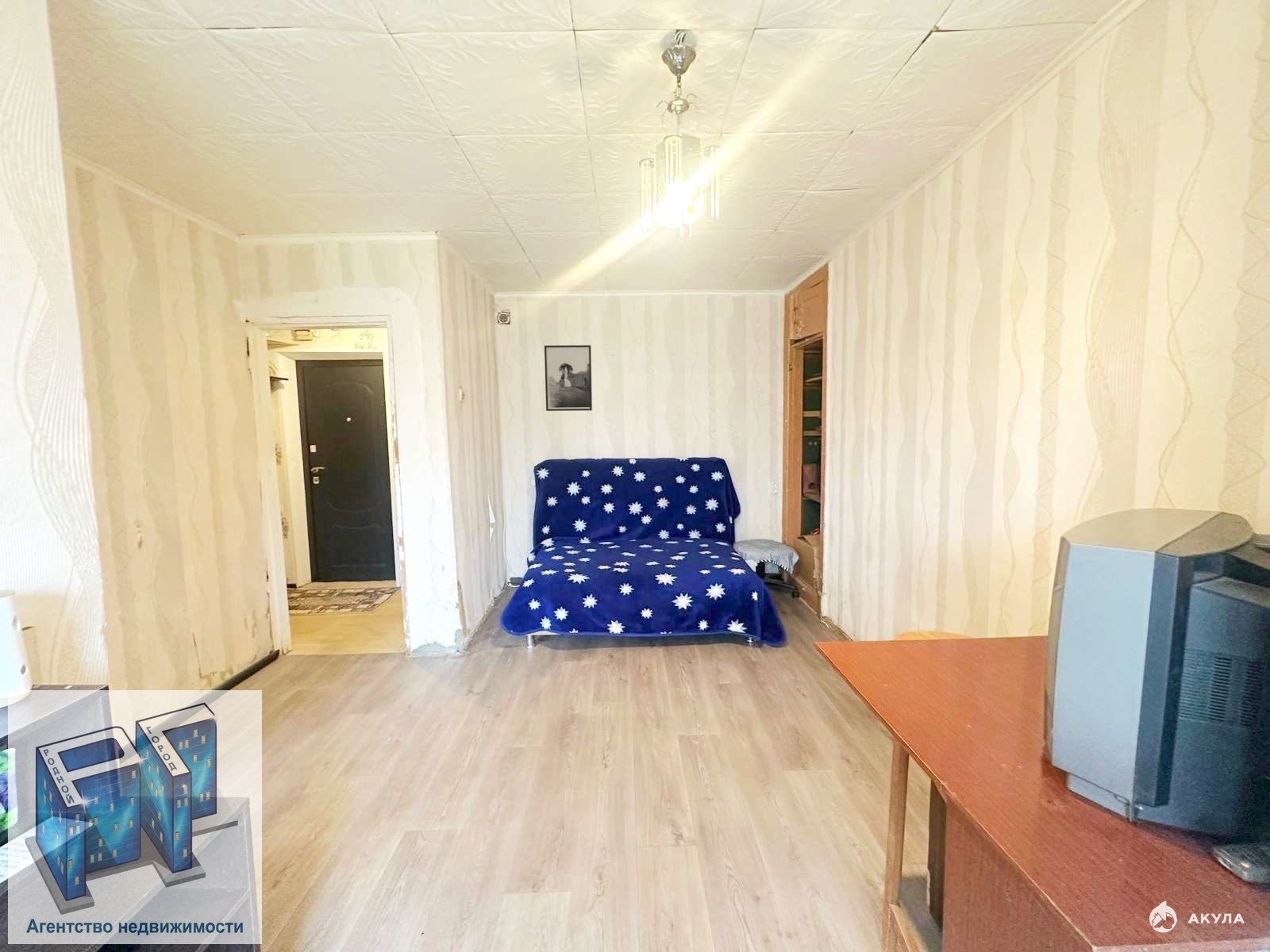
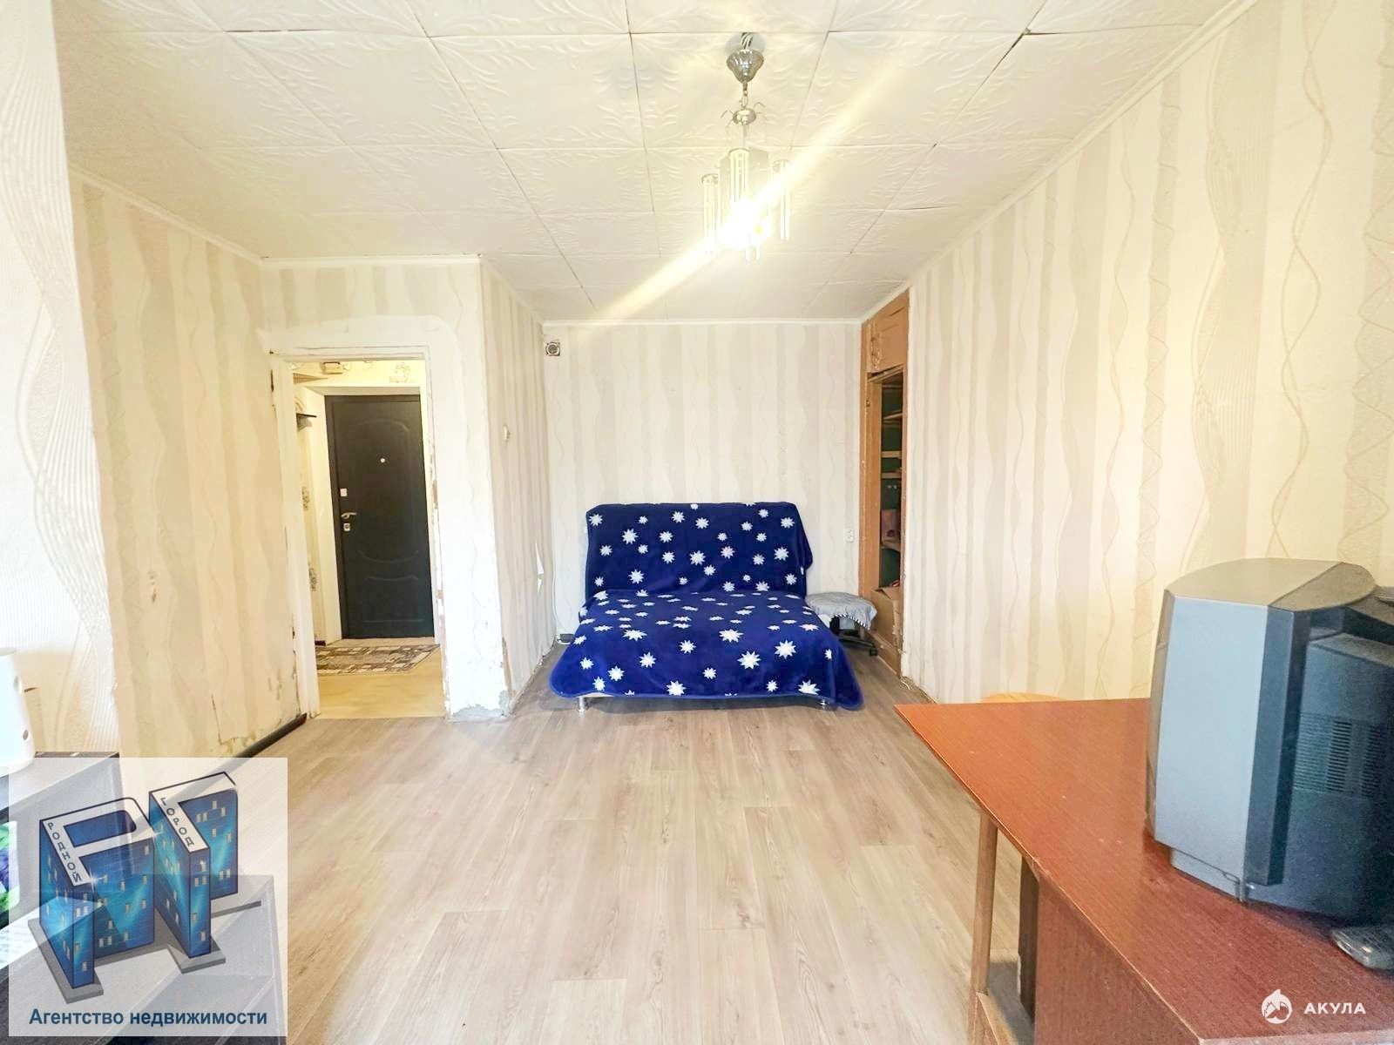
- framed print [544,344,593,412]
